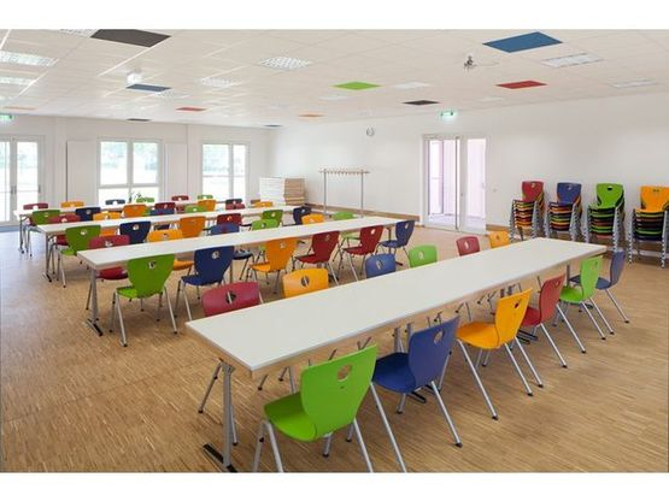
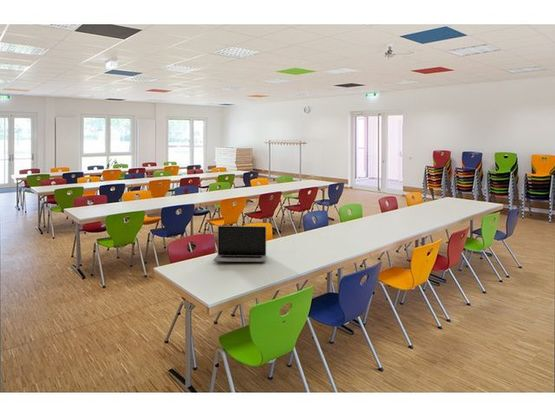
+ laptop [212,225,267,263]
